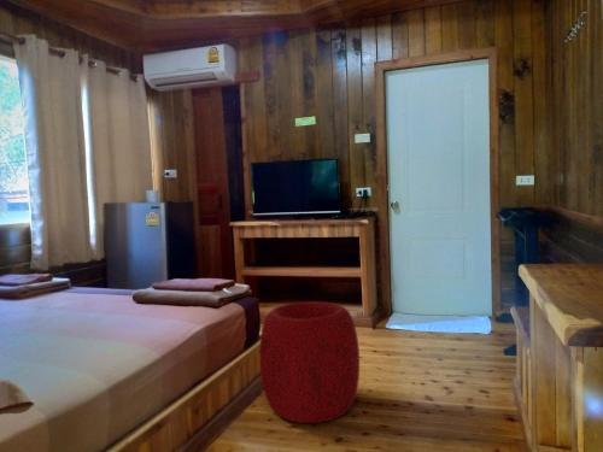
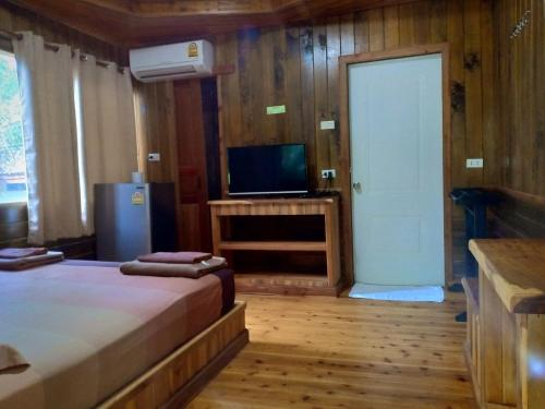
- pouf [258,300,361,424]
